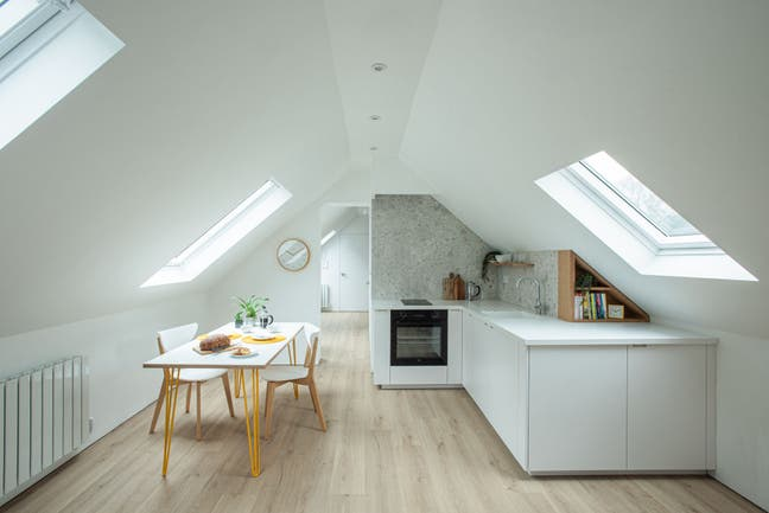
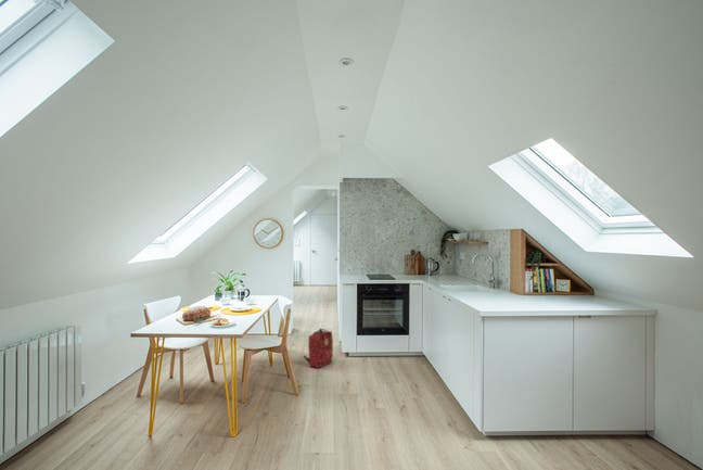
+ backpack [302,328,334,369]
